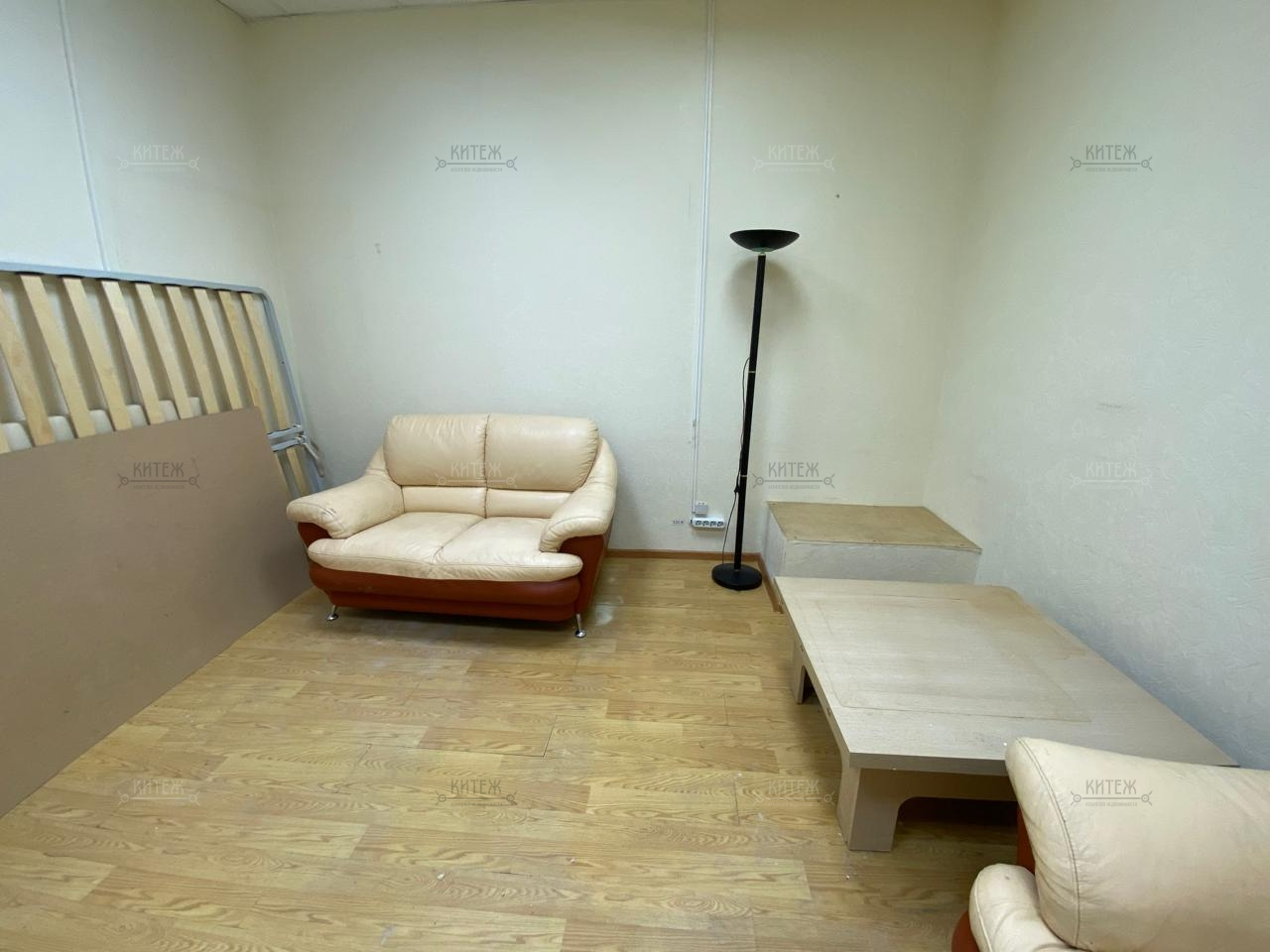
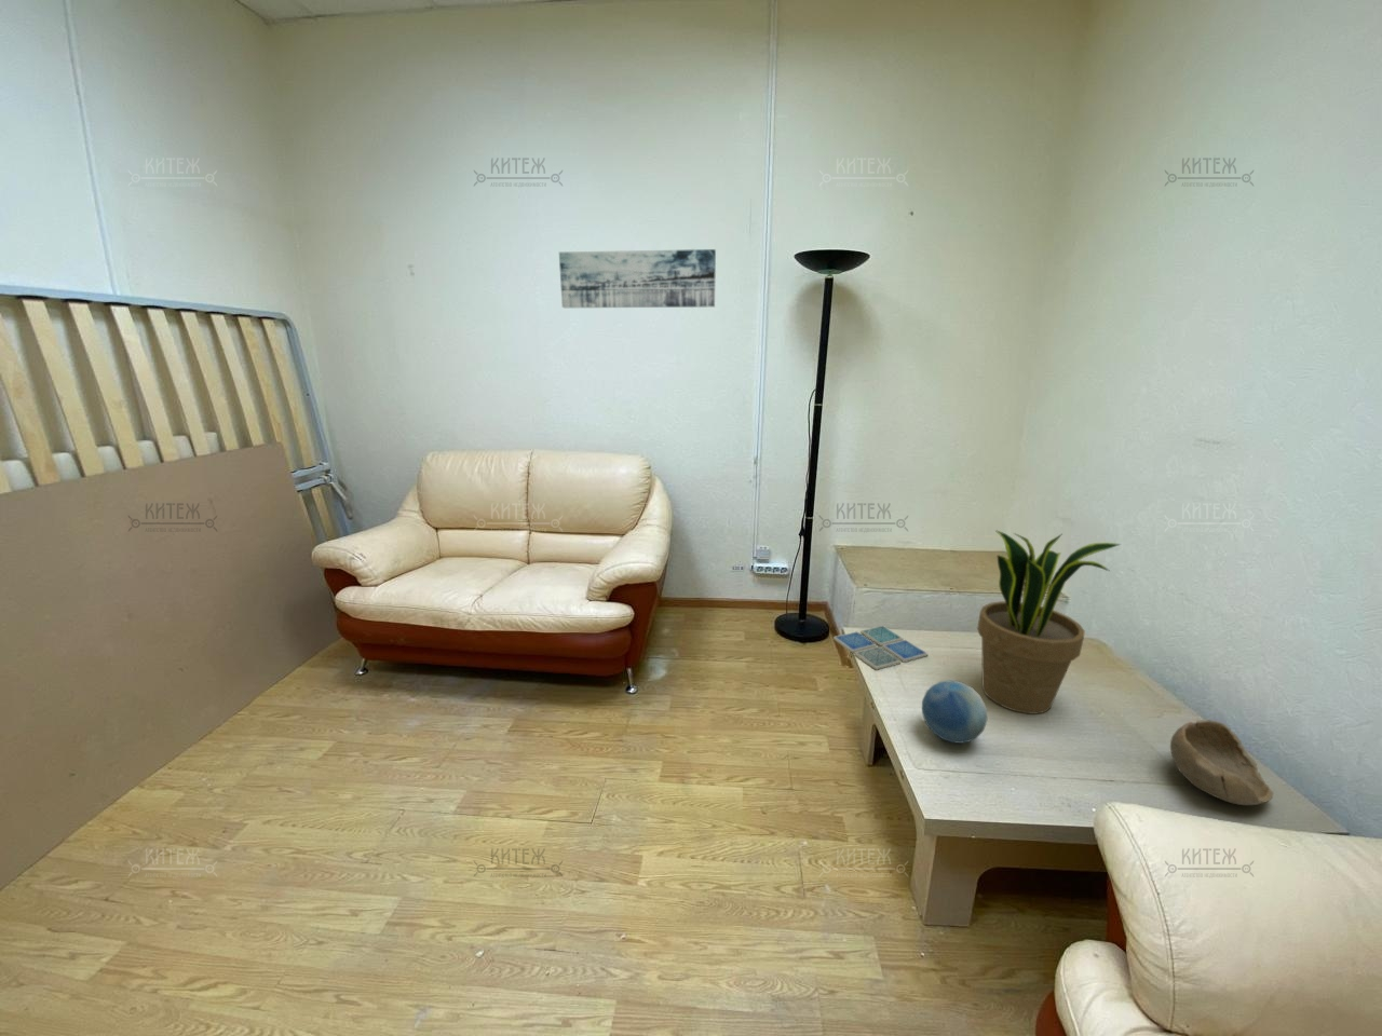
+ wall art [558,248,717,309]
+ potted plant [976,529,1122,714]
+ decorative ball [921,680,988,744]
+ drink coaster [832,625,929,671]
+ bowl [1170,718,1274,806]
